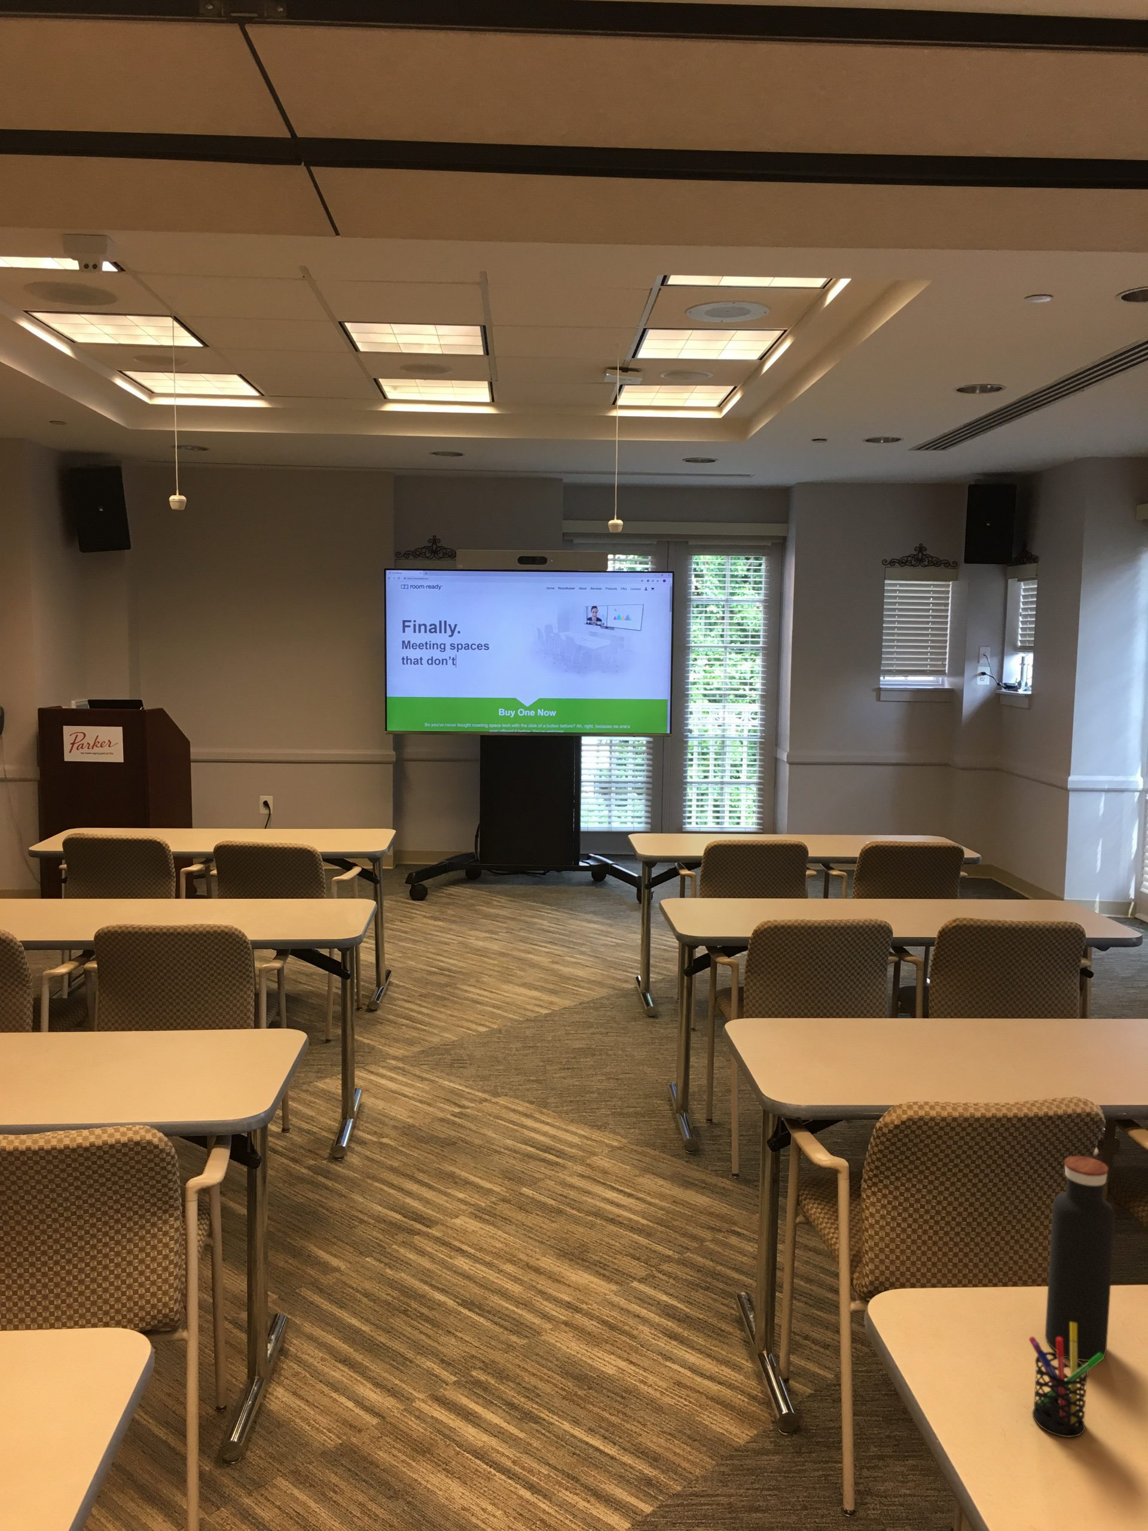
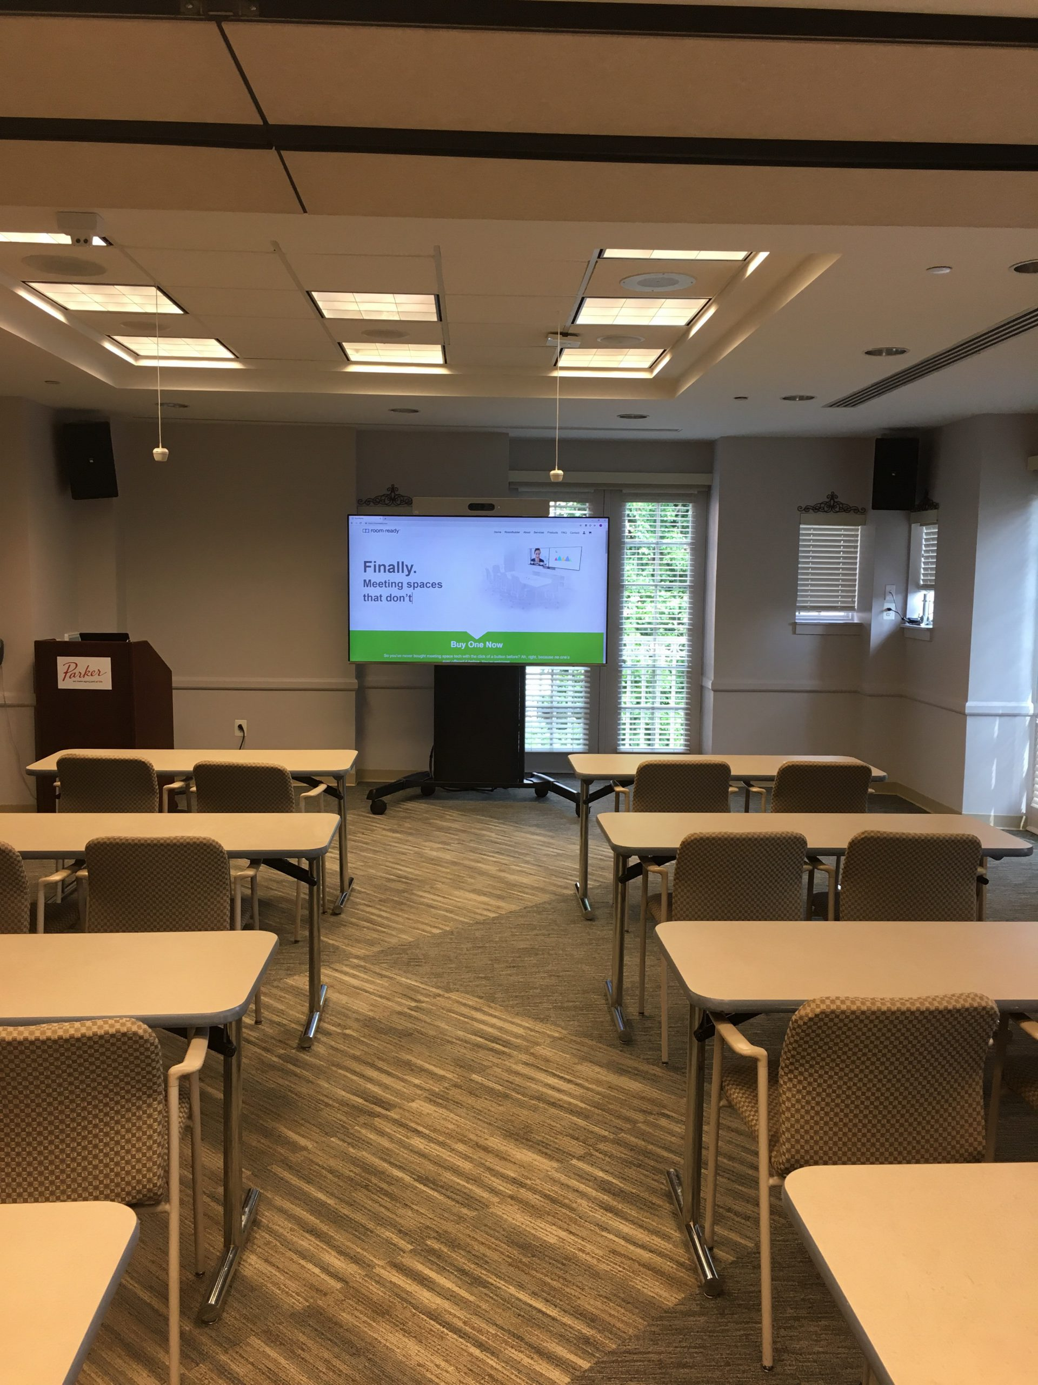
- pen holder [1029,1322,1105,1438]
- water bottle [1044,1155,1115,1362]
